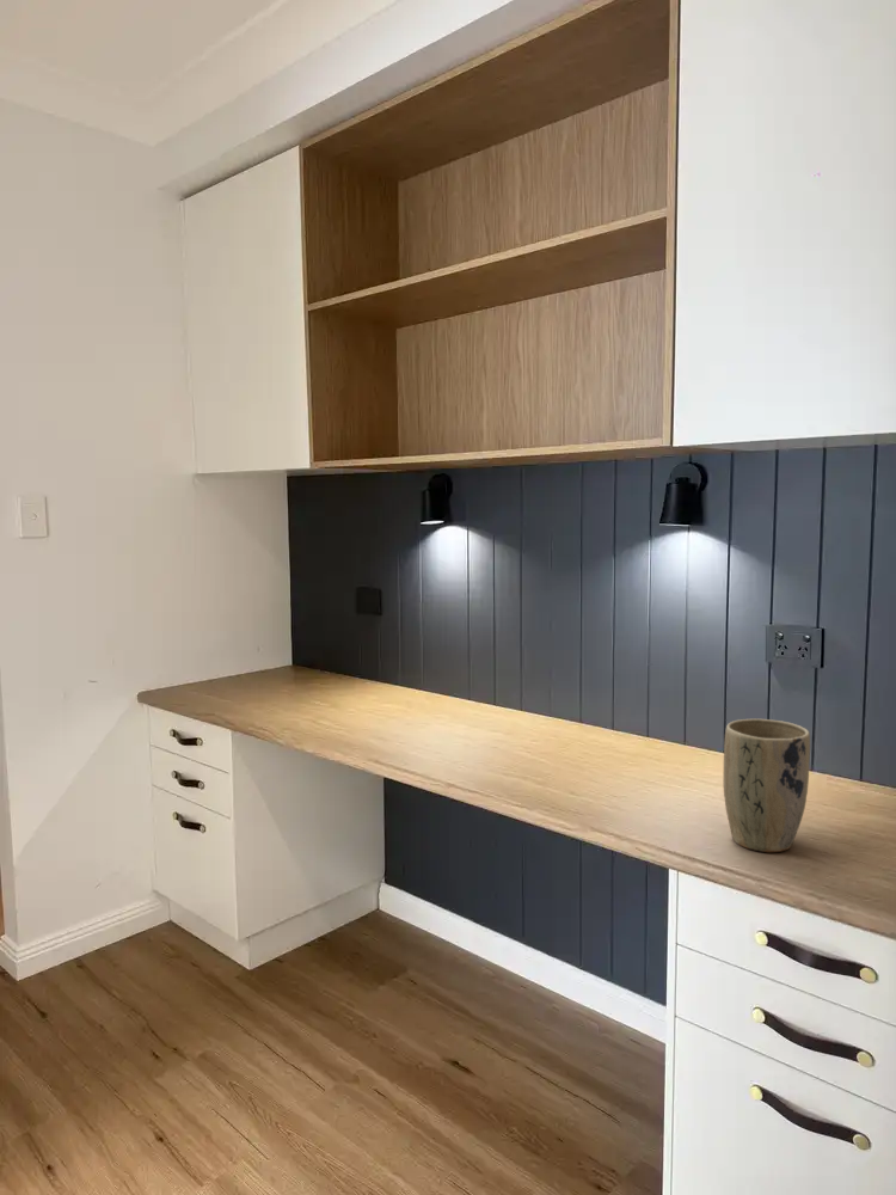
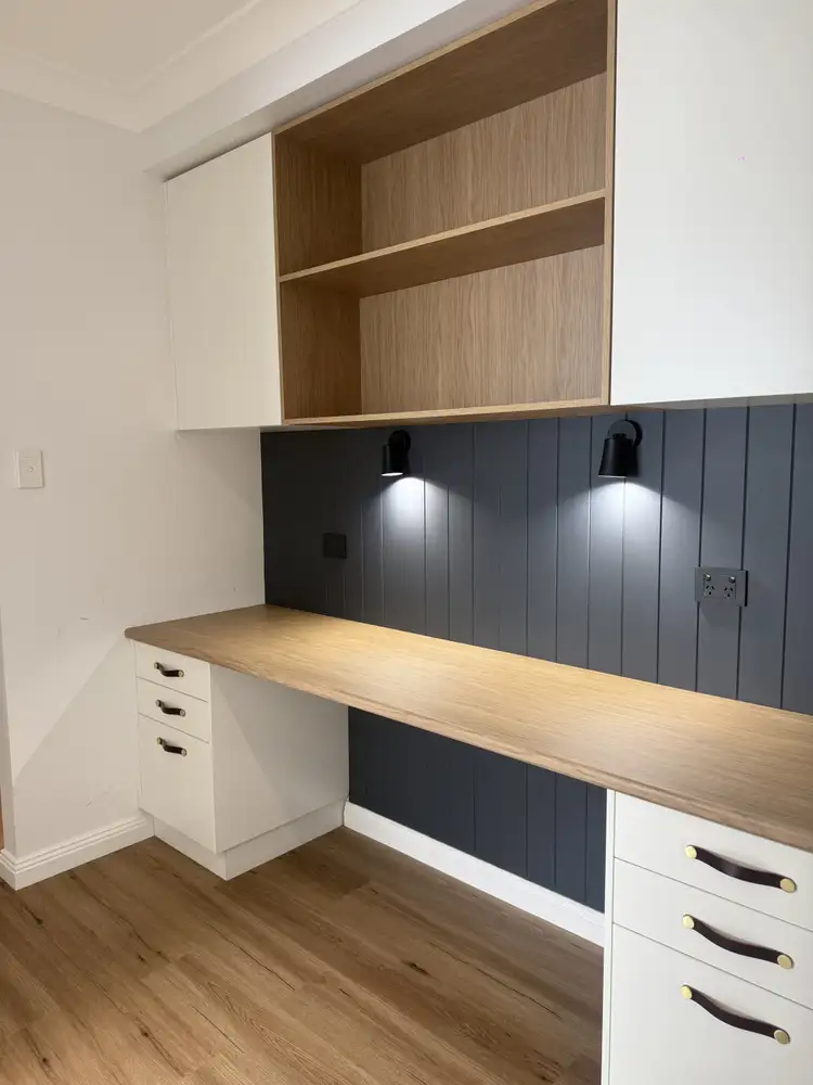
- plant pot [723,718,811,853]
